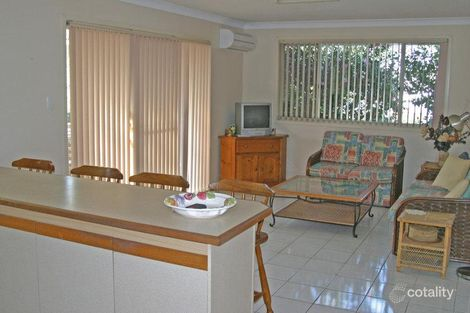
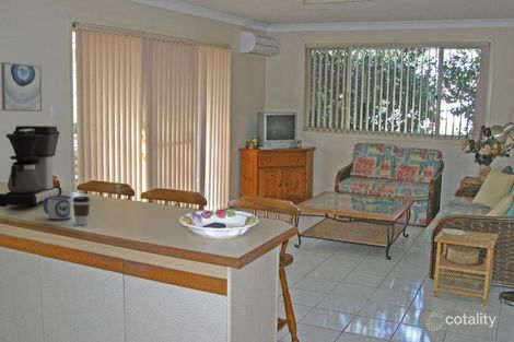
+ wall art [0,61,43,113]
+ coffee cup [71,196,91,226]
+ mug [43,194,72,221]
+ coffee maker [0,125,62,209]
